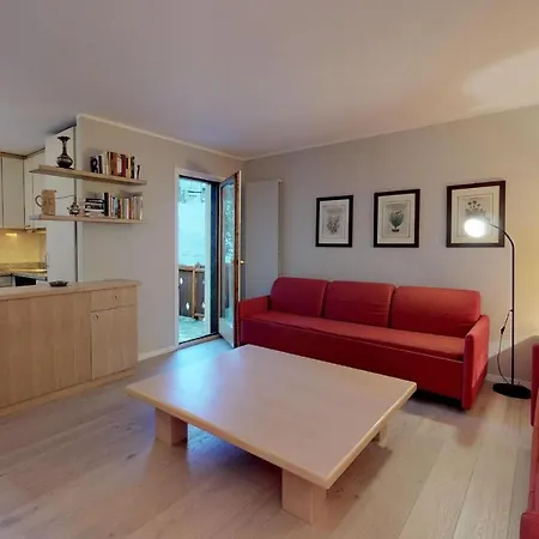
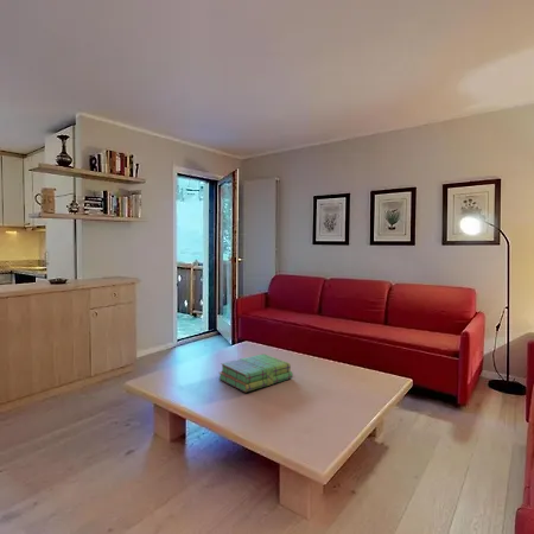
+ stack of books [218,352,294,393]
